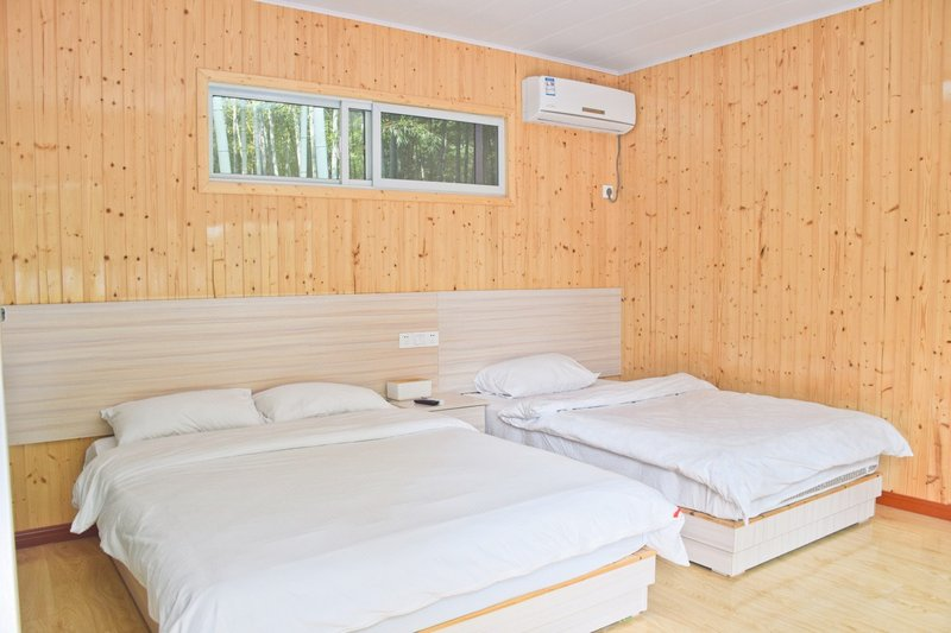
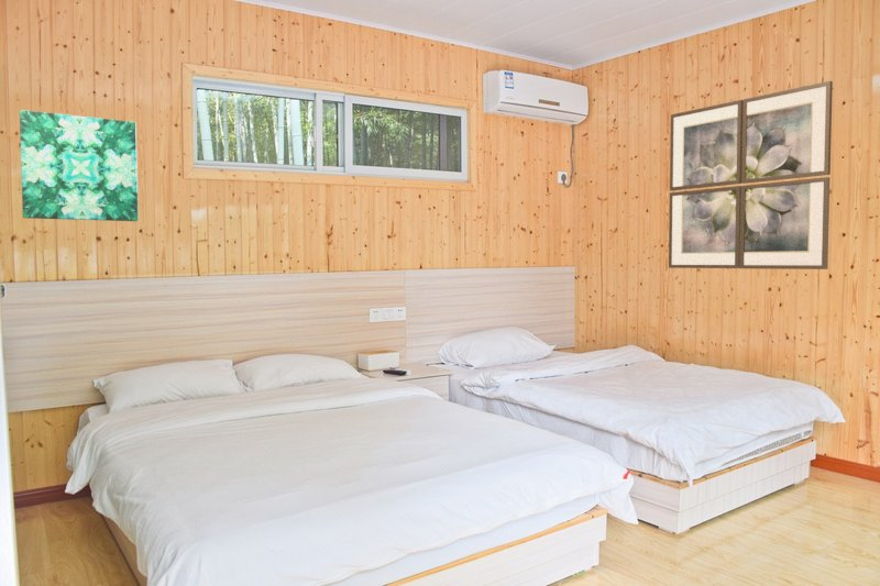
+ wall art [19,109,140,222]
+ wall art [668,80,834,270]
